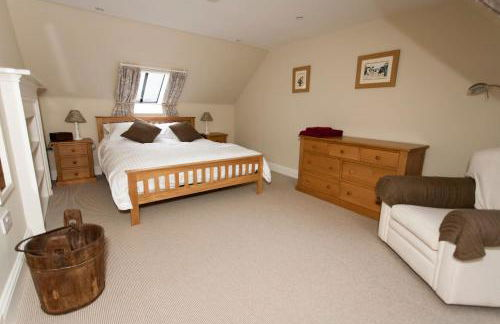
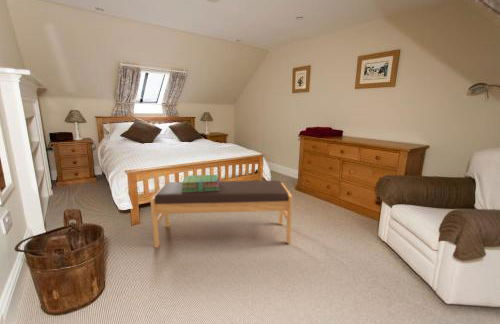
+ stack of books [181,174,219,193]
+ bench [149,180,293,248]
